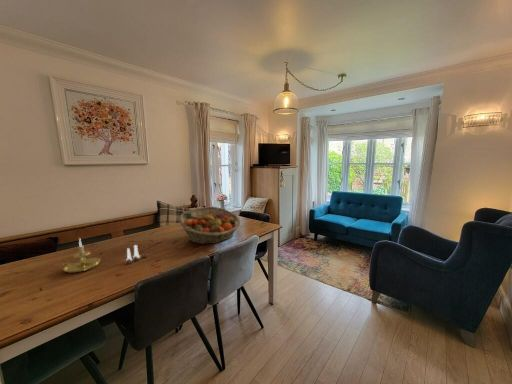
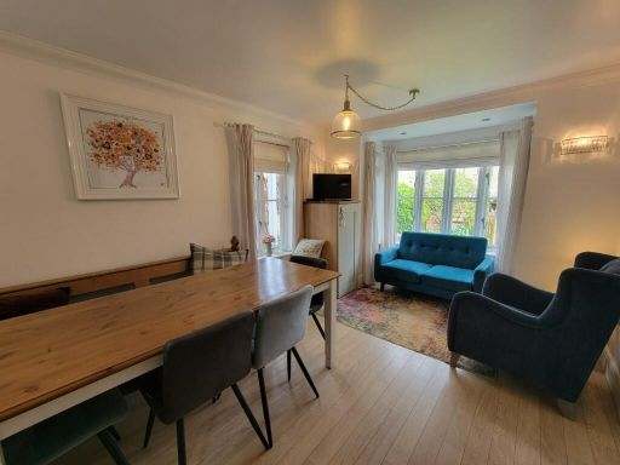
- fruit basket [178,206,241,245]
- salt and pepper shaker set [126,244,147,265]
- candle holder [55,237,102,274]
